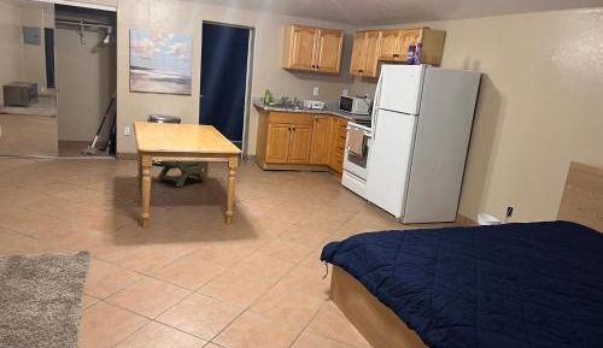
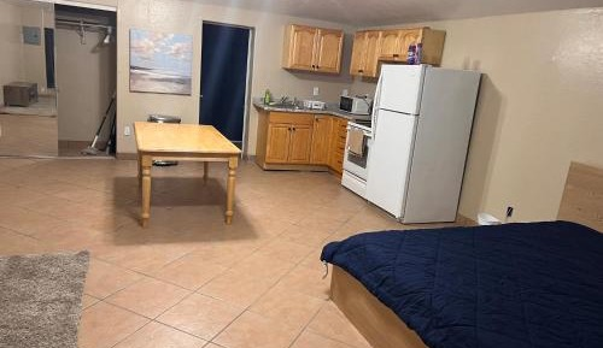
- stool [156,160,209,188]
